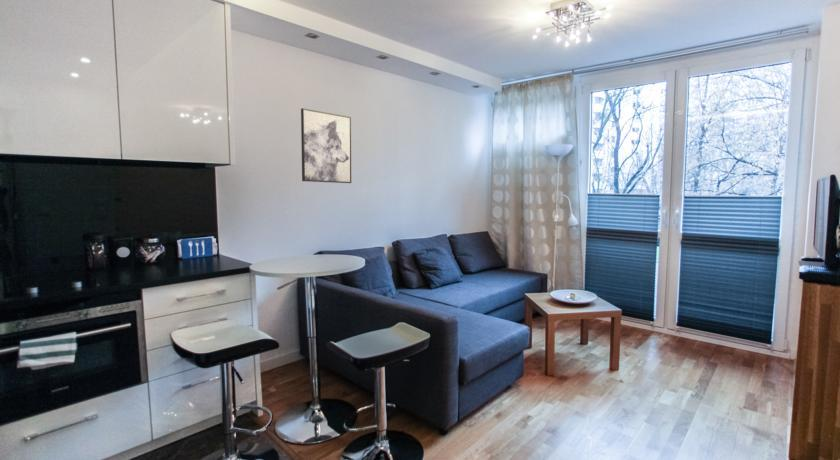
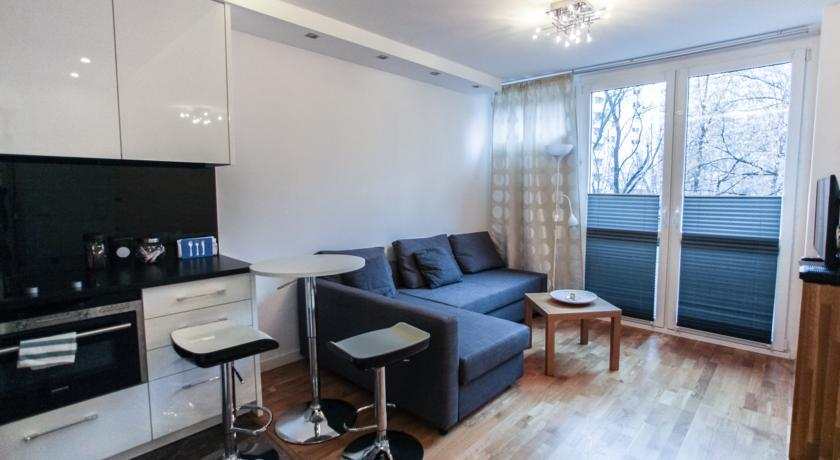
- wall art [300,107,352,184]
